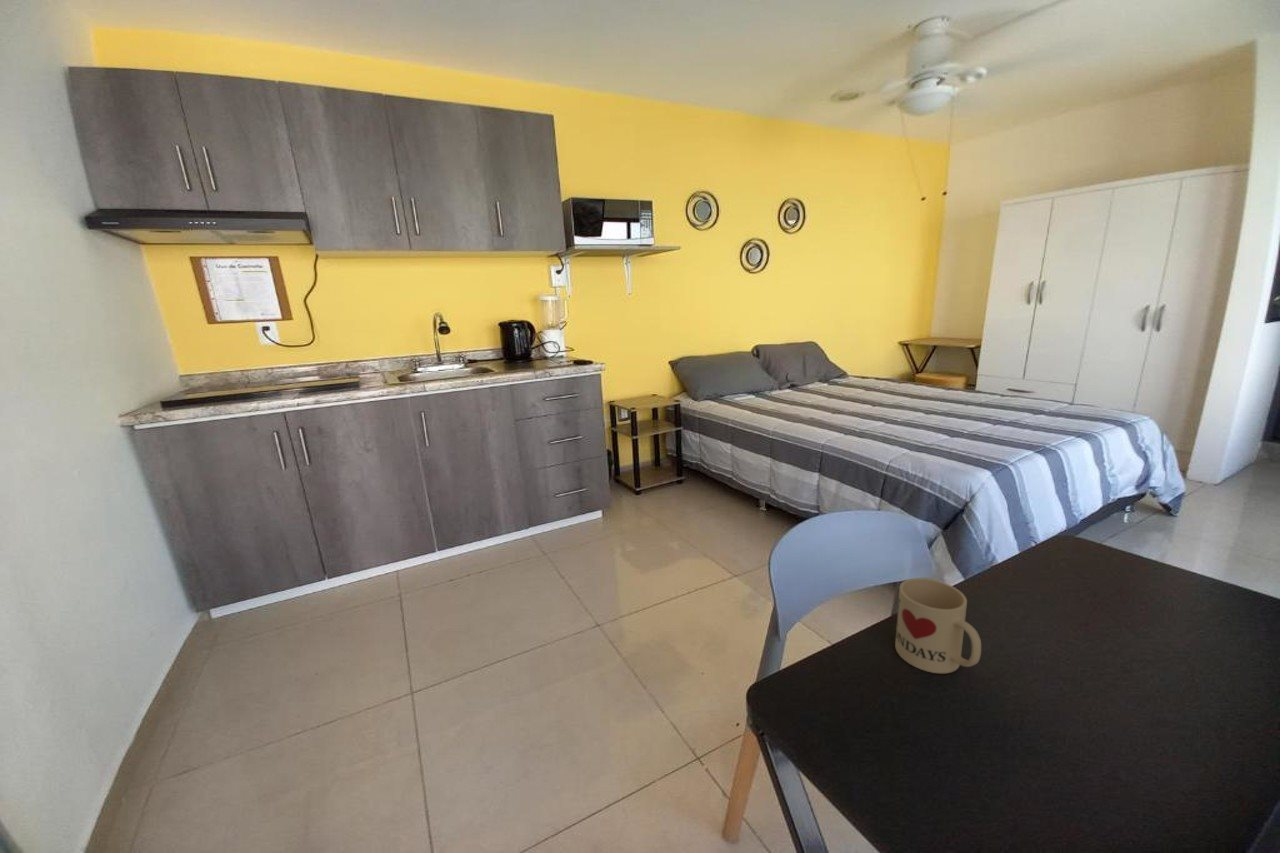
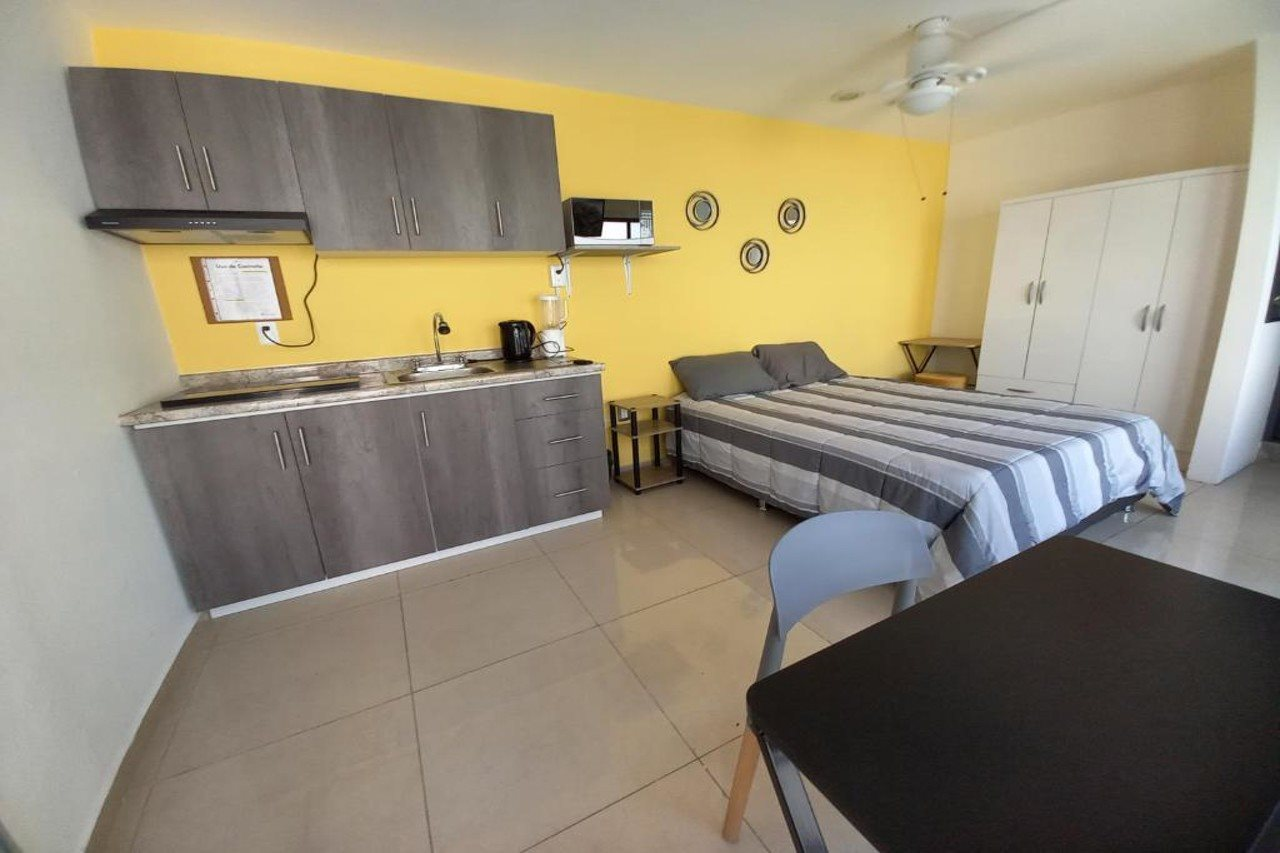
- mug [894,577,982,675]
